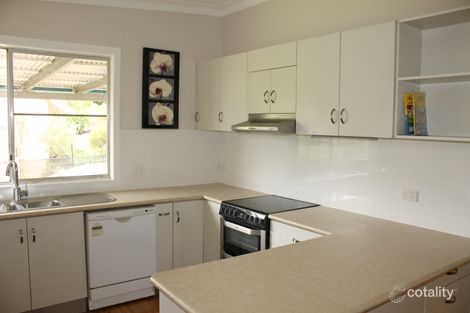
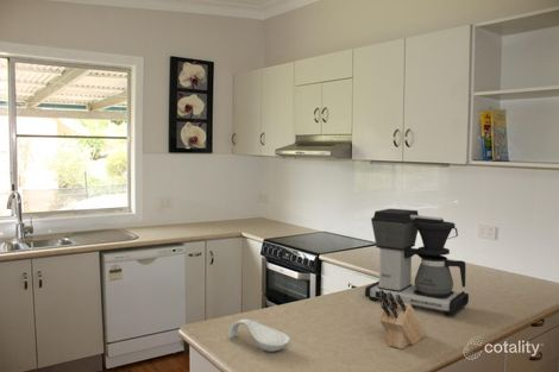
+ spoon rest [226,319,291,353]
+ coffee maker [364,208,470,317]
+ knife block [378,290,428,349]
